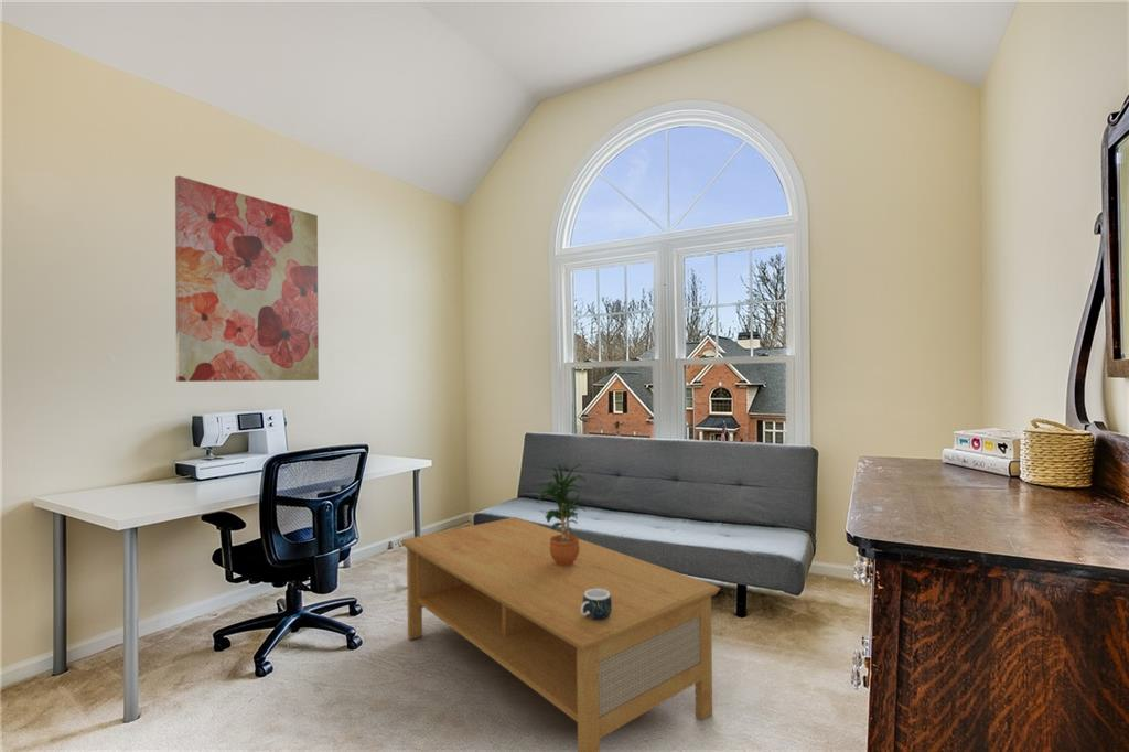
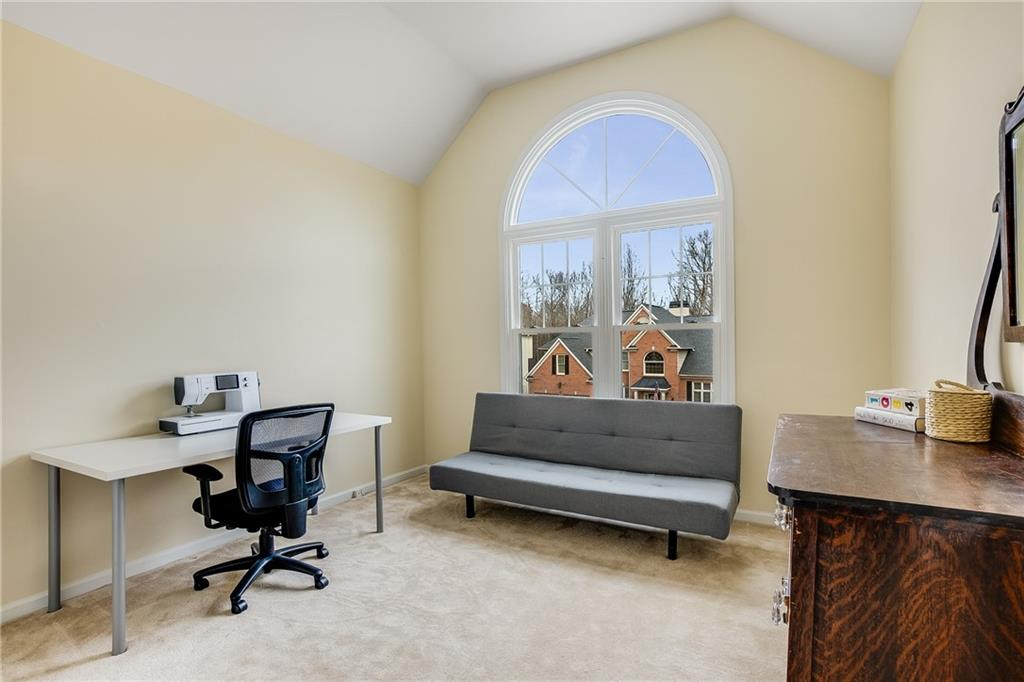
- coffee table [399,516,722,752]
- mug [581,589,612,621]
- potted plant [536,463,590,566]
- wall art [174,175,320,383]
